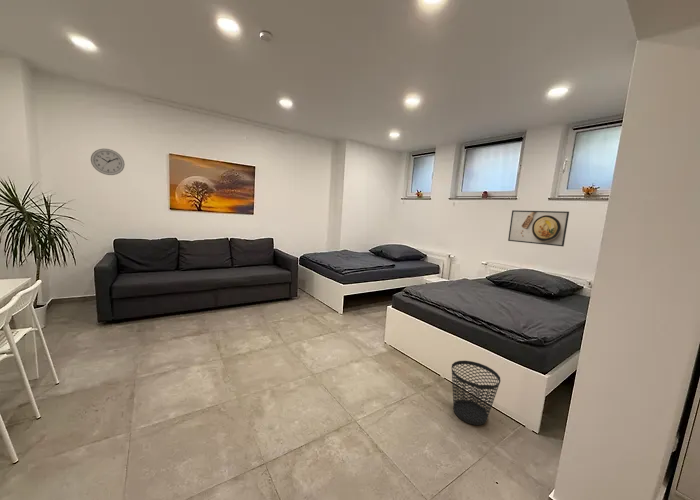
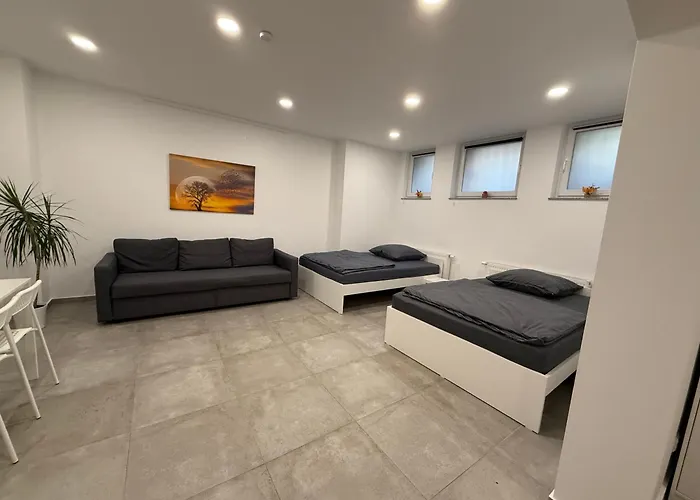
- wastebasket [451,360,501,426]
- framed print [507,209,570,247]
- wall clock [90,148,125,176]
